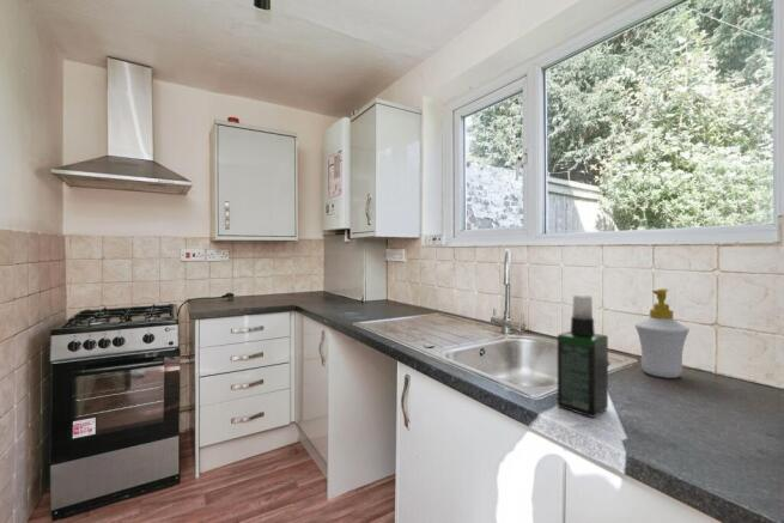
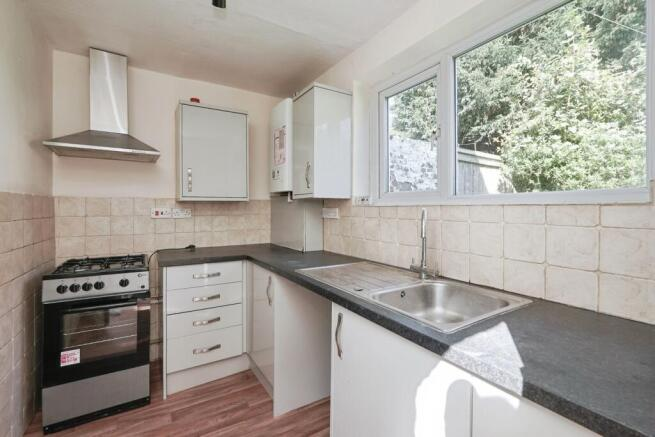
- spray bottle [557,294,609,419]
- soap bottle [634,287,691,379]
